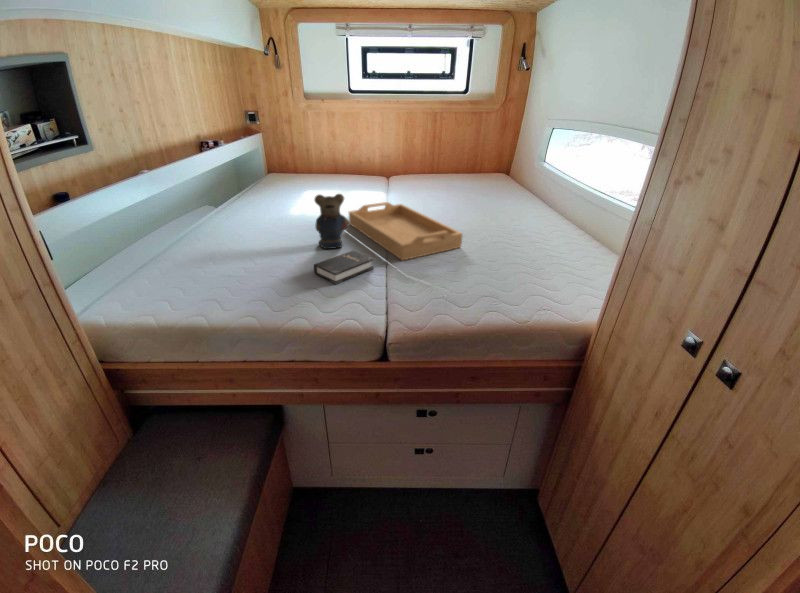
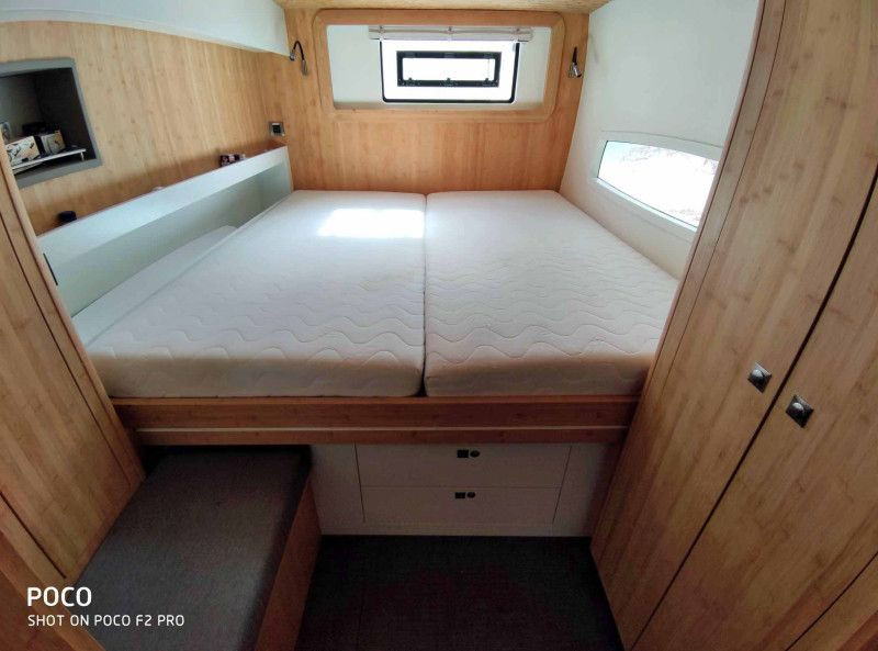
- serving tray [348,201,464,262]
- teddy bear [313,193,350,250]
- hardback book [313,250,375,286]
